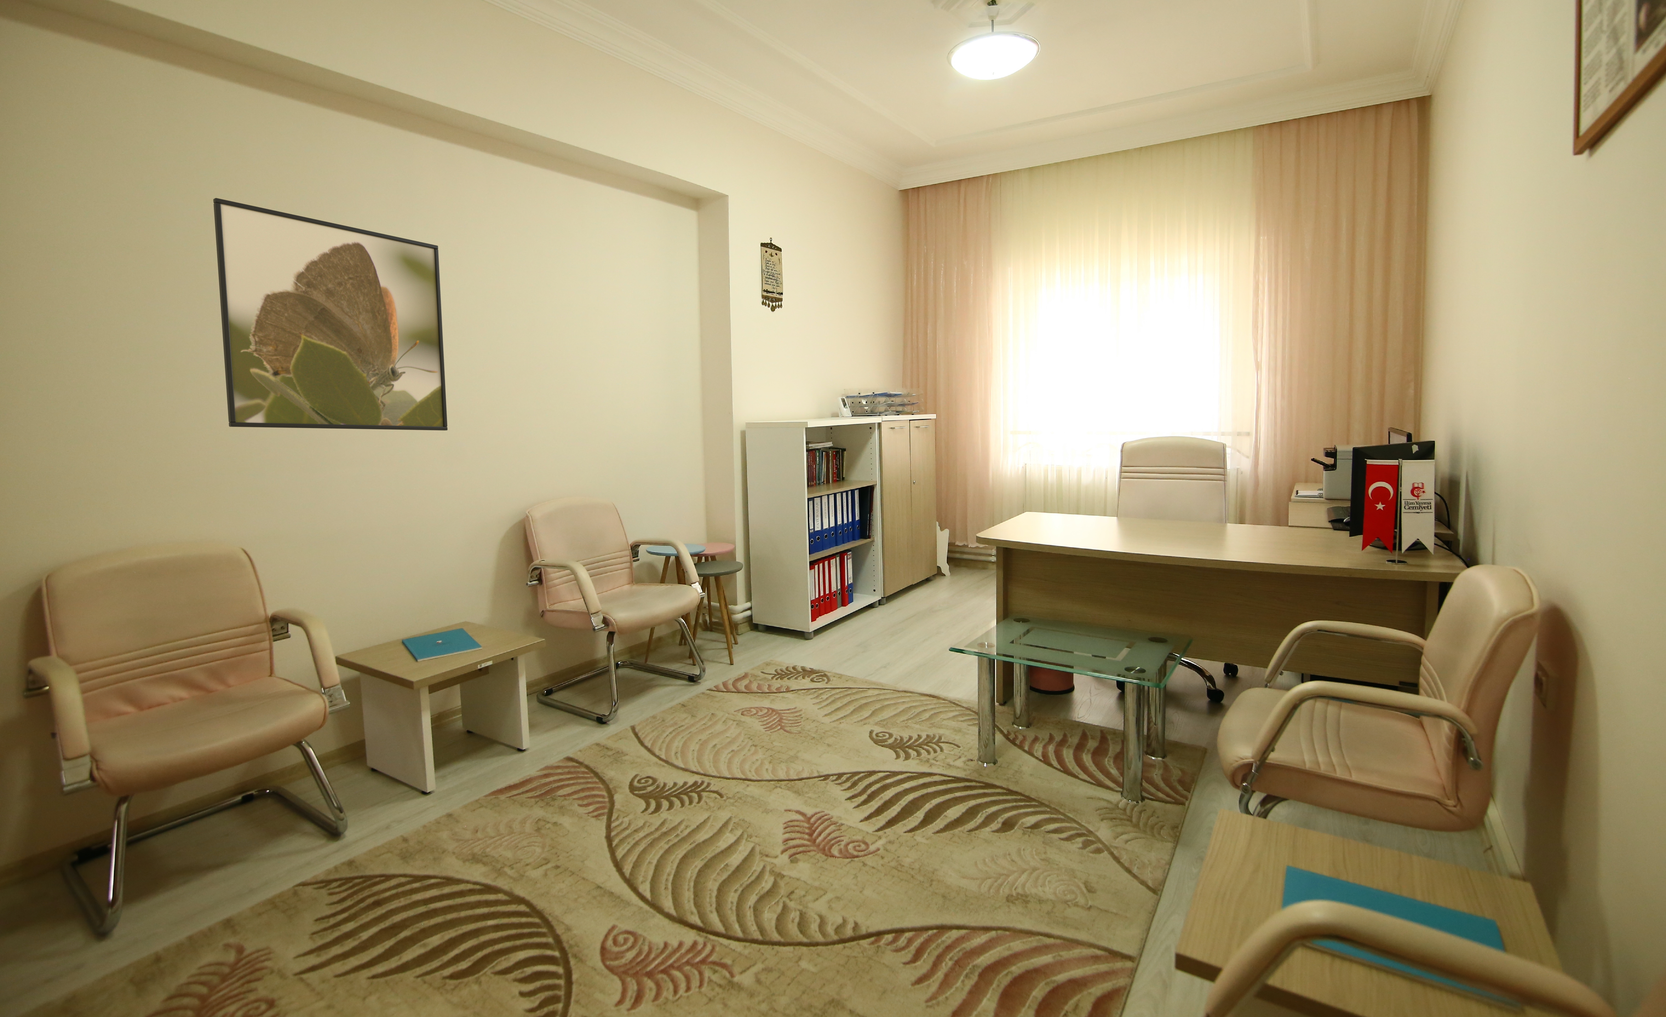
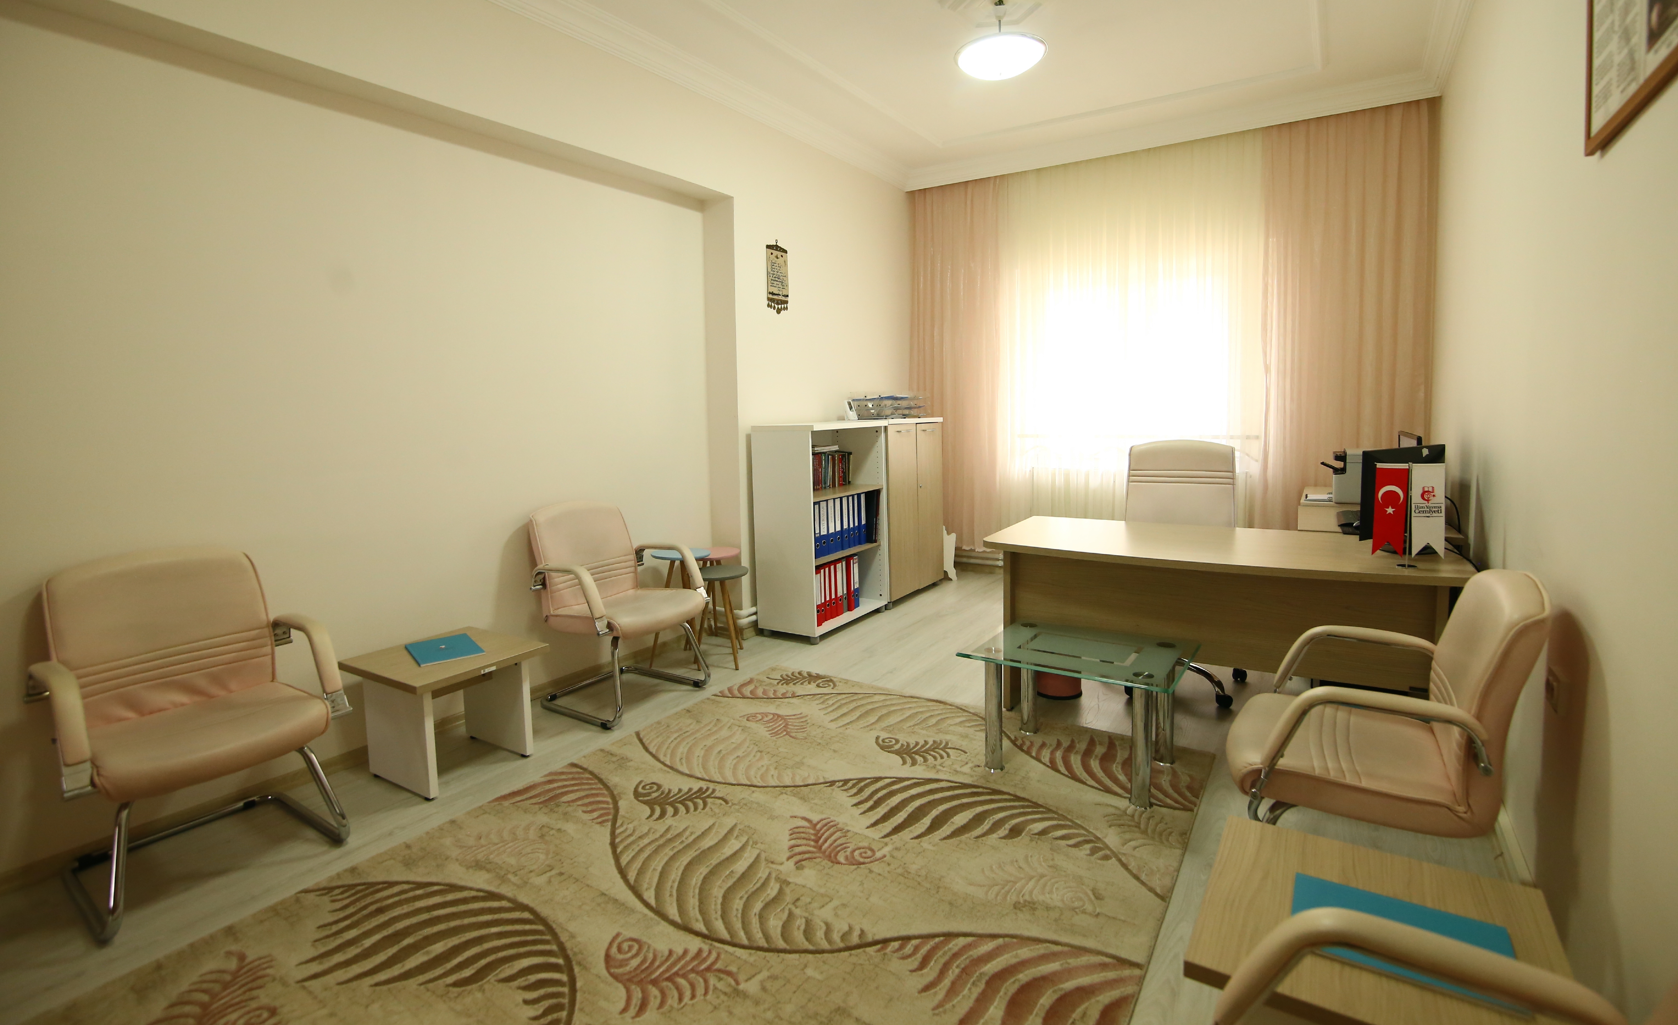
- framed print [213,197,447,431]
